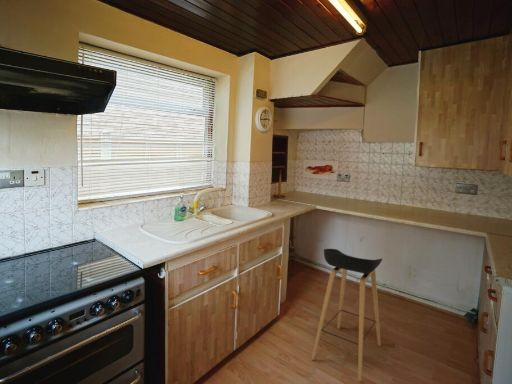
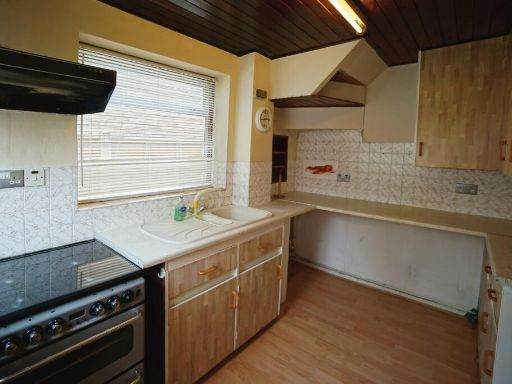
- stool [310,248,383,382]
